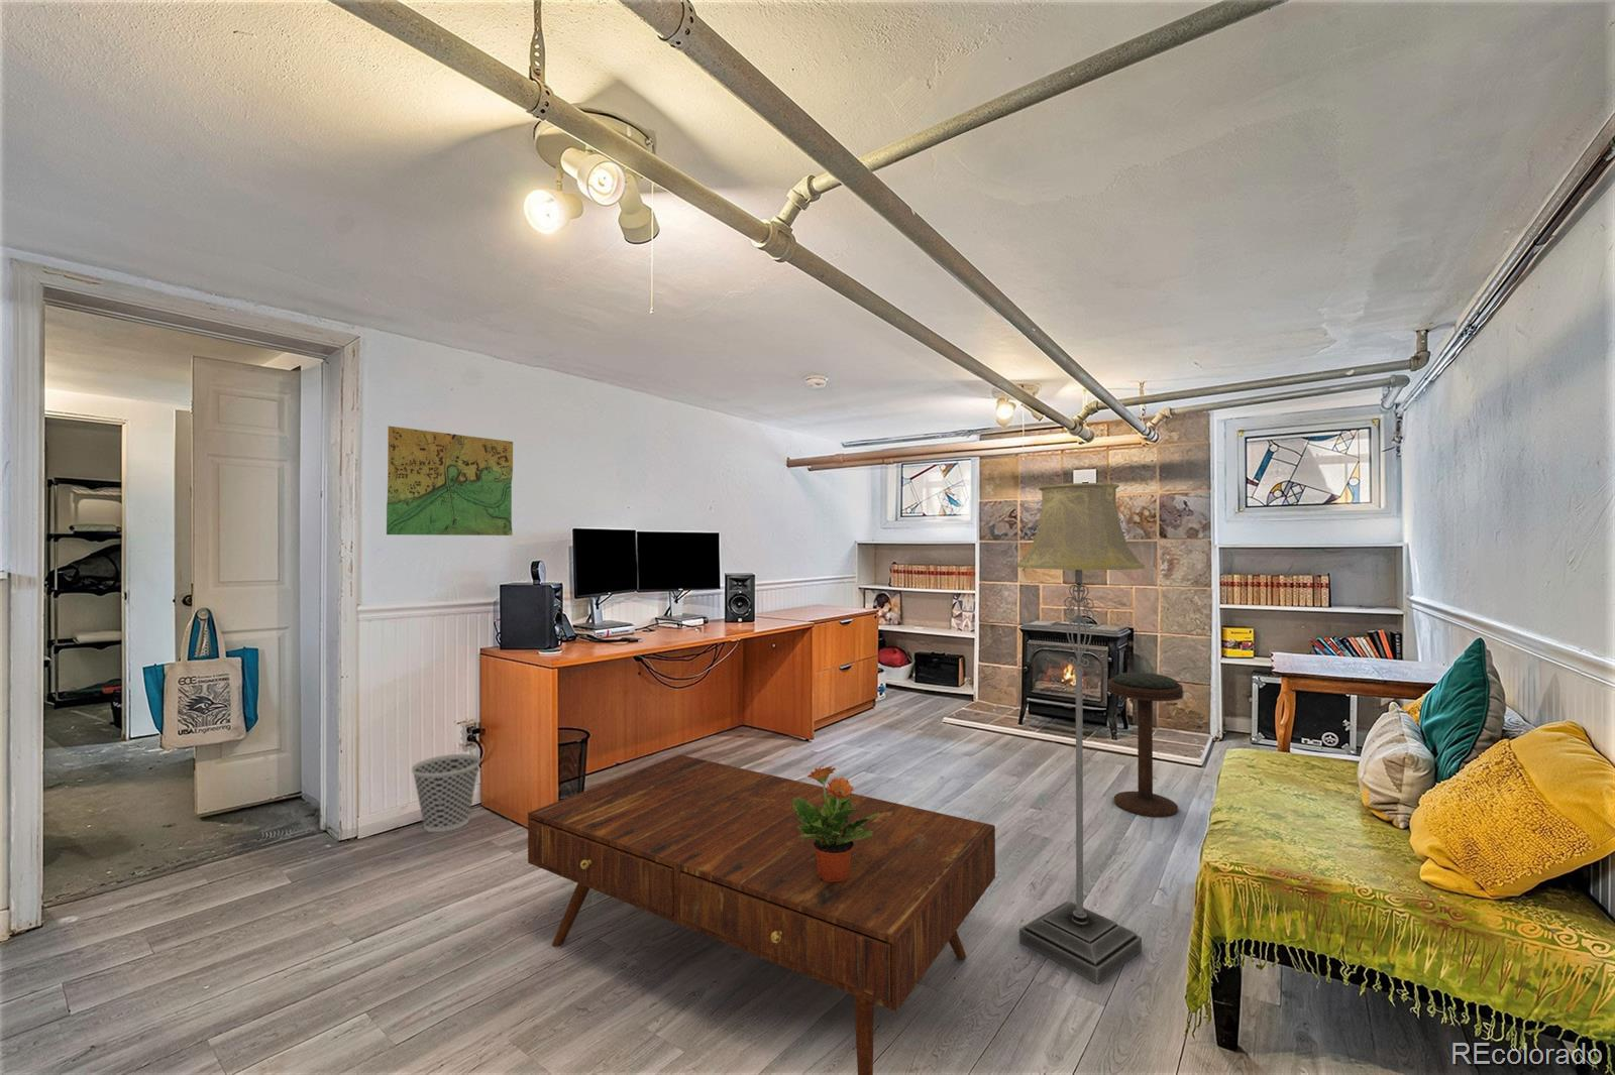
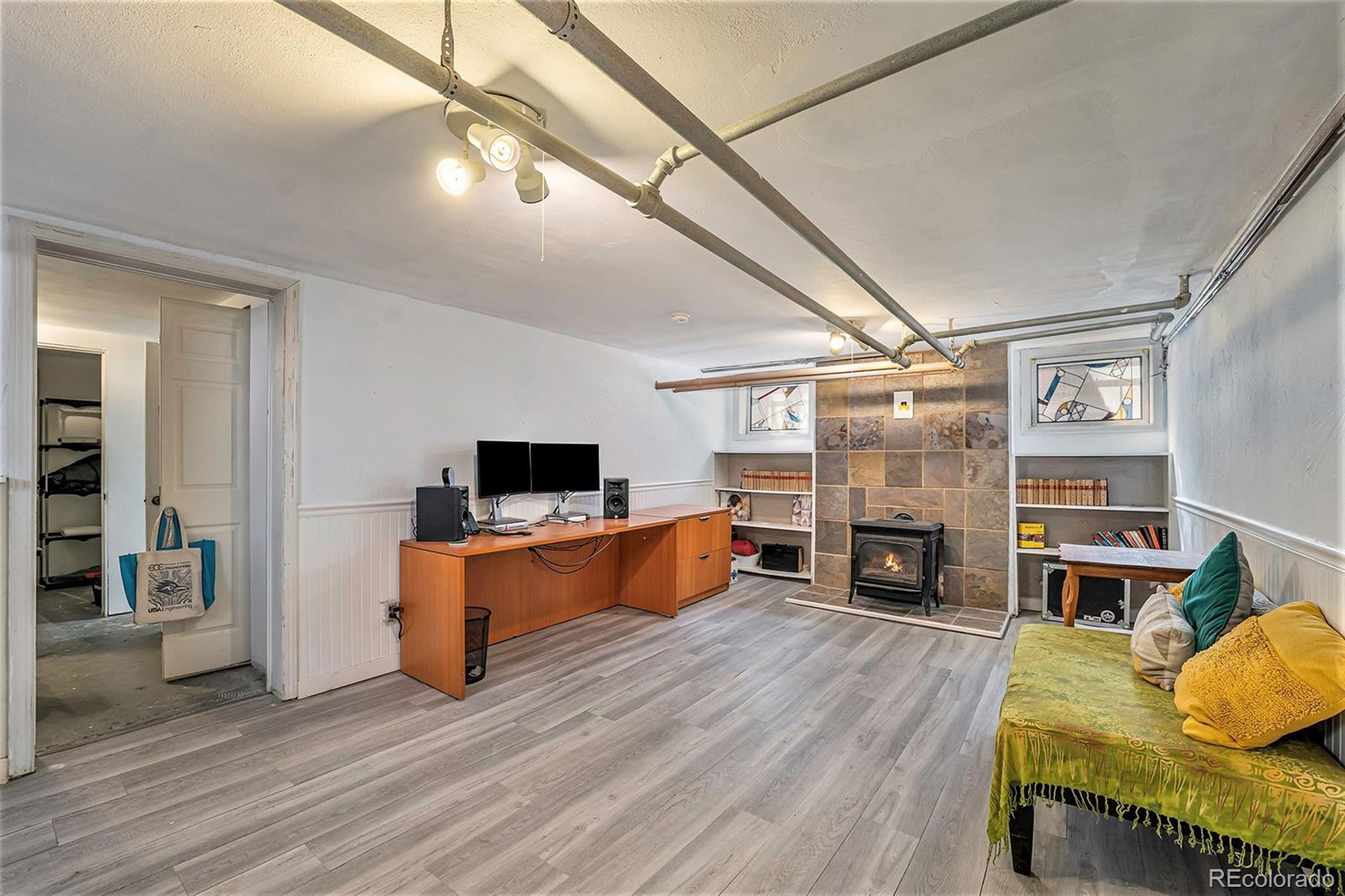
- map [385,426,514,536]
- bar stool [1107,672,1184,818]
- wastebasket [411,753,481,833]
- floor lamp [1017,482,1146,985]
- coffee table [527,755,997,1075]
- potted plant [792,765,880,882]
